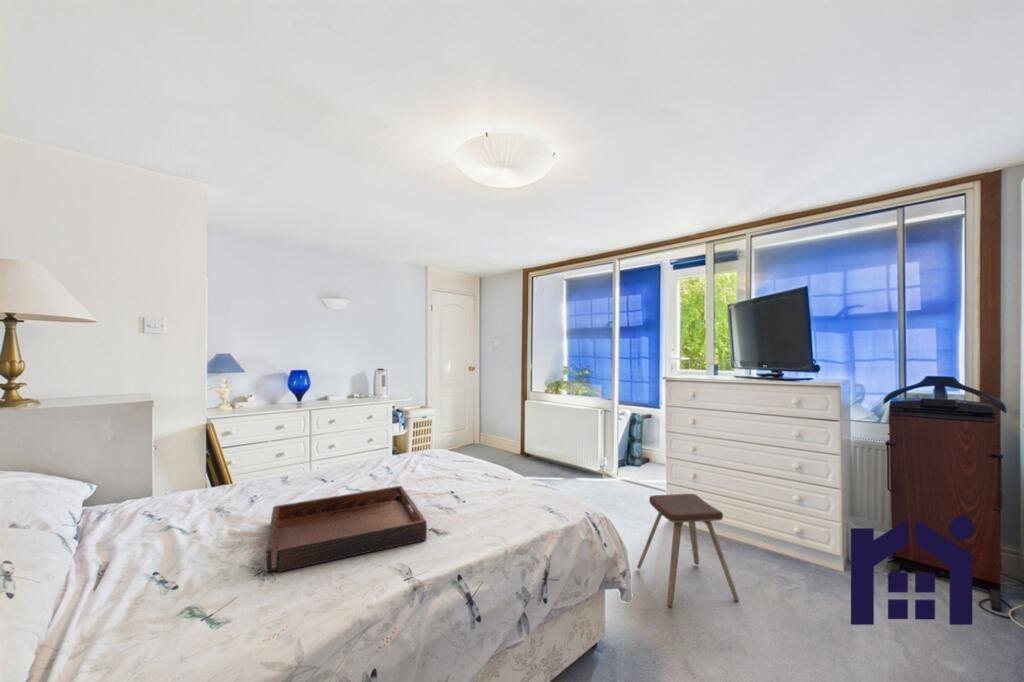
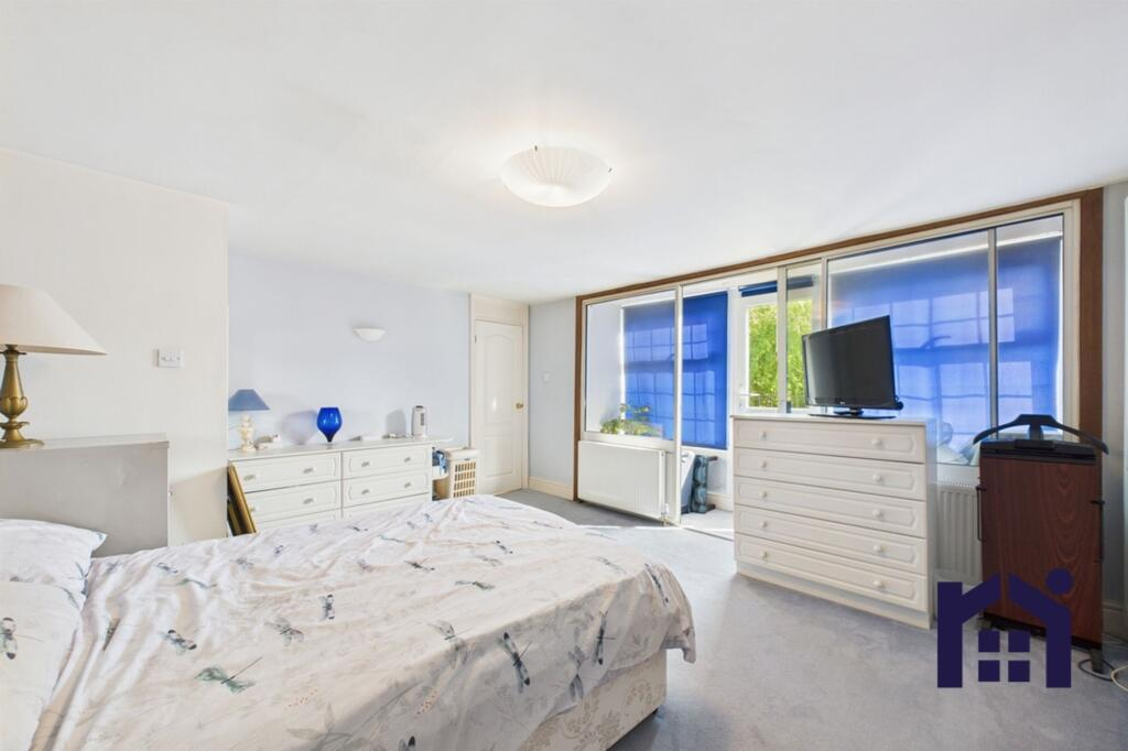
- music stool [636,493,740,608]
- serving tray [266,485,428,573]
